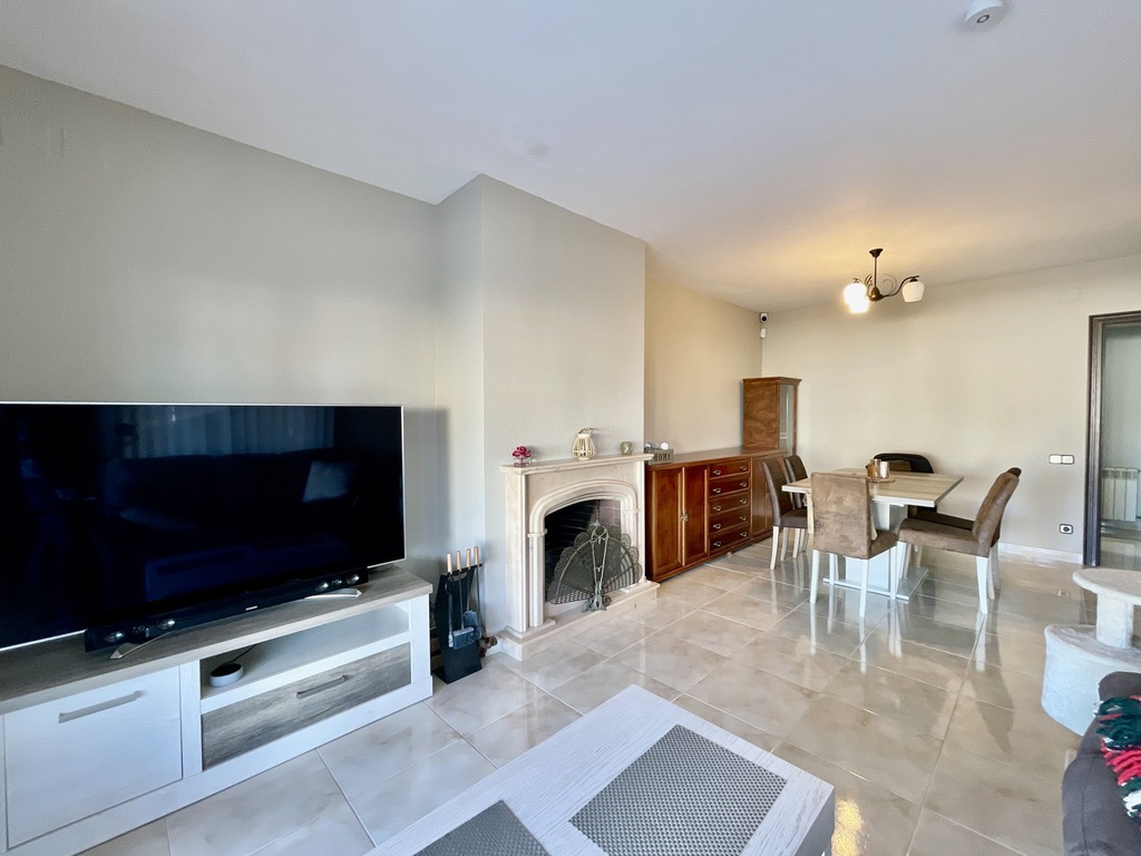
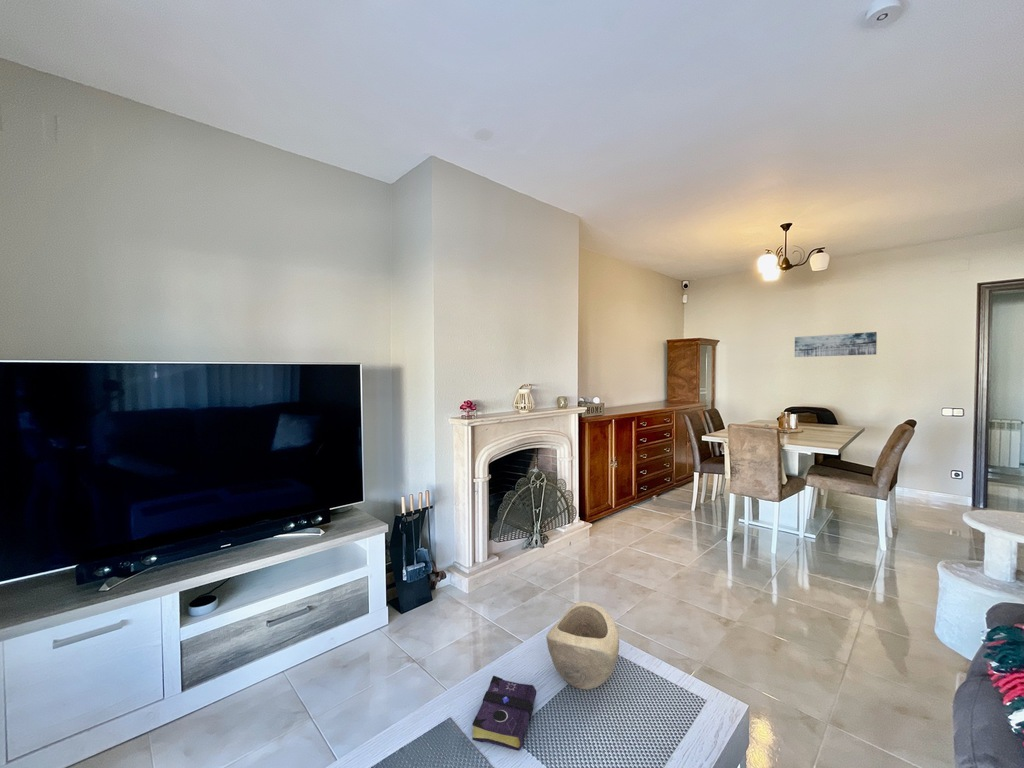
+ wall art [794,331,878,358]
+ book [471,675,537,752]
+ decorative bowl [545,601,620,691]
